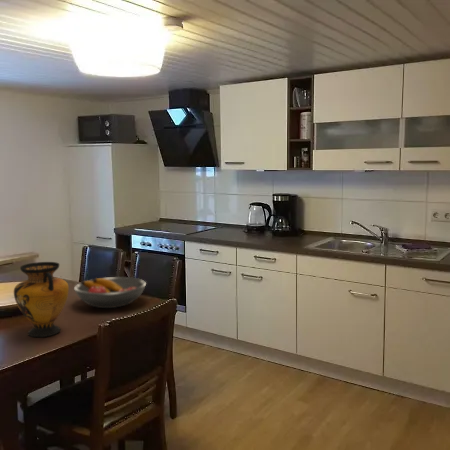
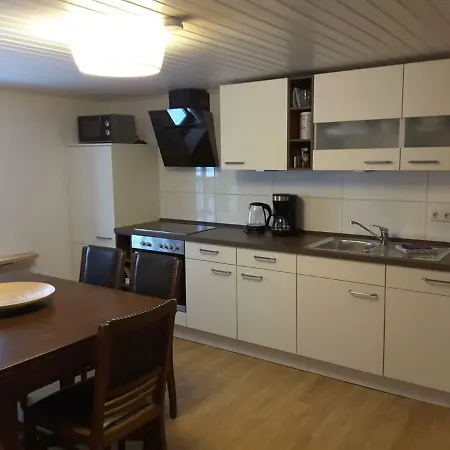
- vase [13,261,70,338]
- fruit bowl [73,276,147,309]
